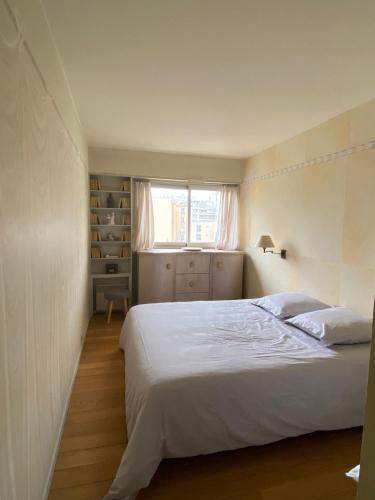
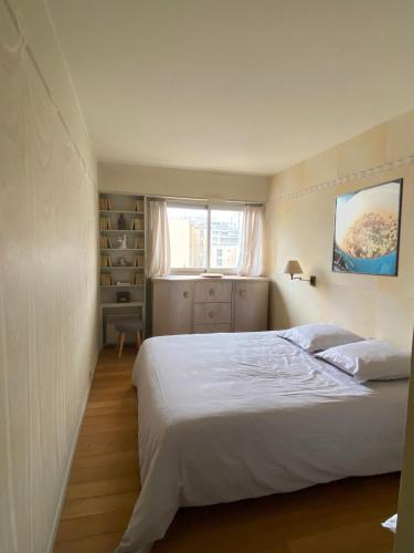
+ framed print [330,177,404,278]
